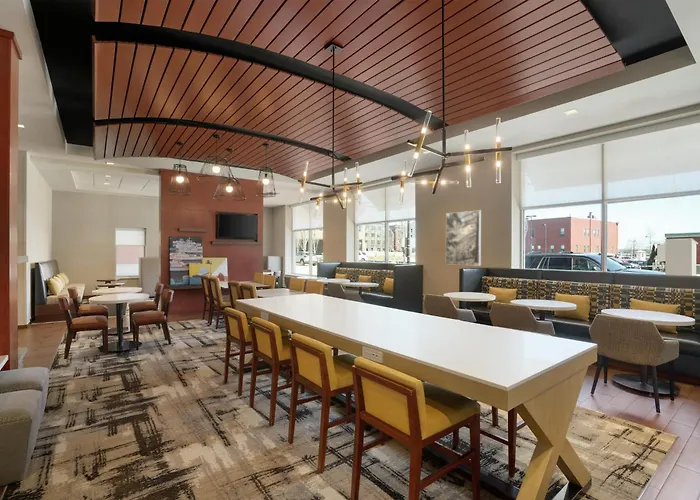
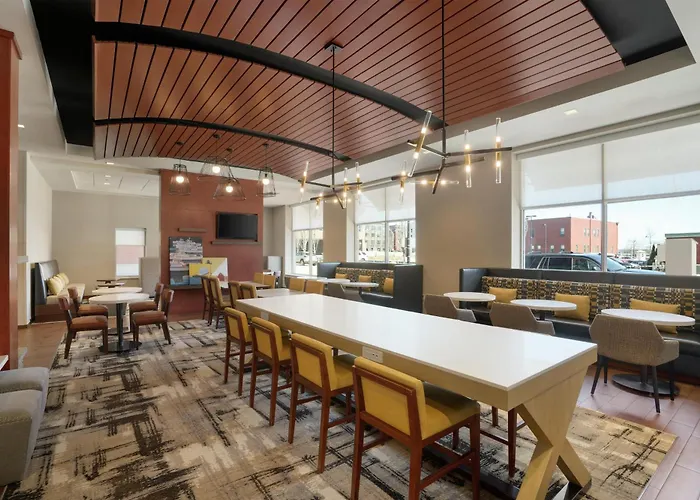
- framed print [445,209,482,267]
